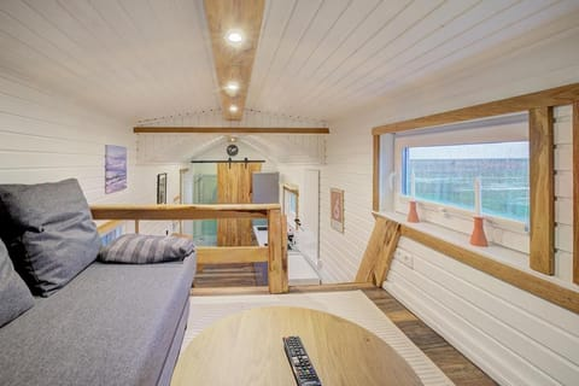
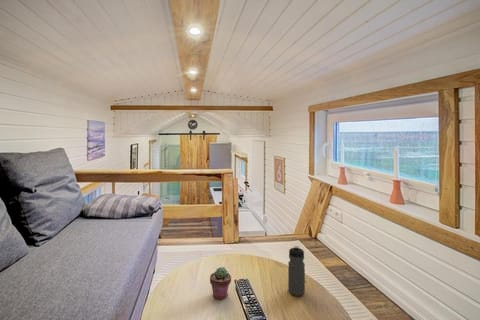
+ potted succulent [209,266,232,300]
+ water bottle [287,245,306,297]
